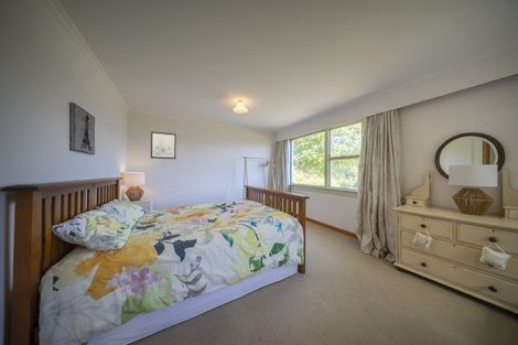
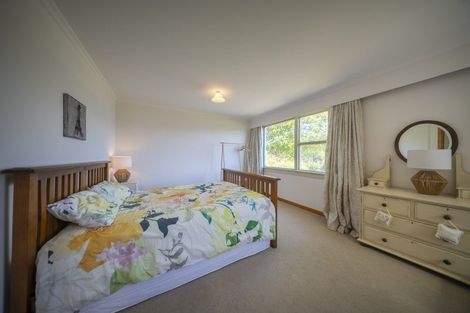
- wall art [150,130,177,160]
